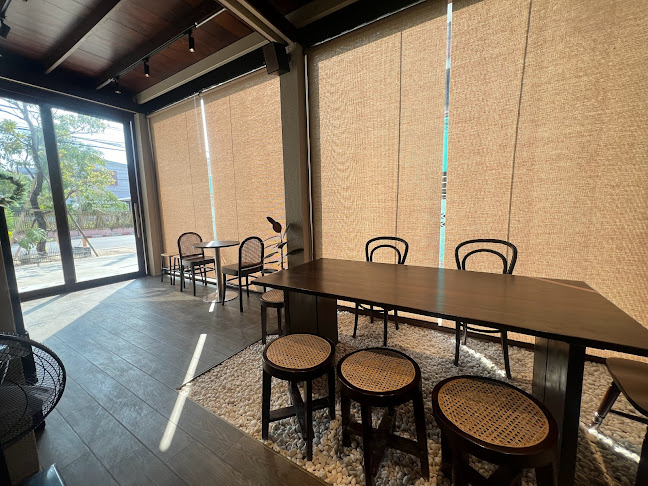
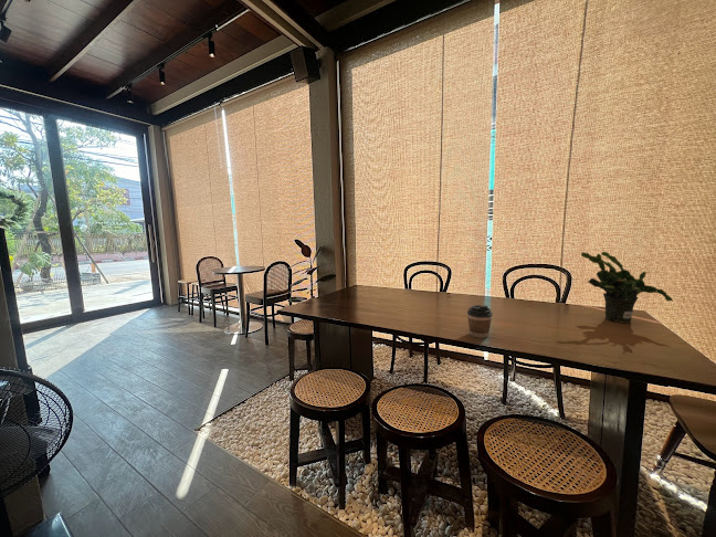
+ coffee cup [466,304,494,339]
+ potted plant [580,251,674,324]
